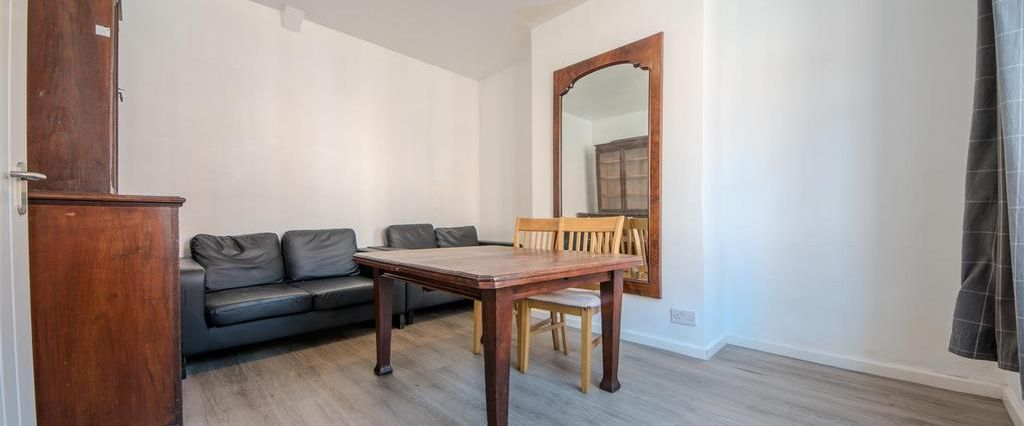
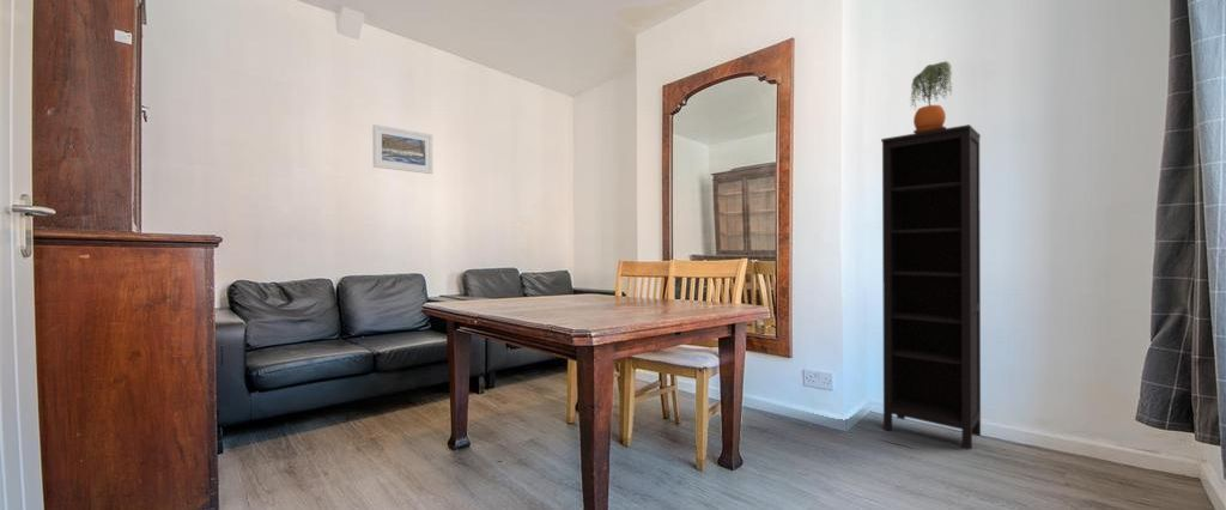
+ bookcase [880,123,982,450]
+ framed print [371,123,433,175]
+ potted plant [909,60,953,134]
